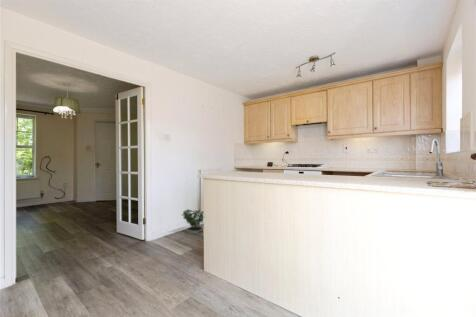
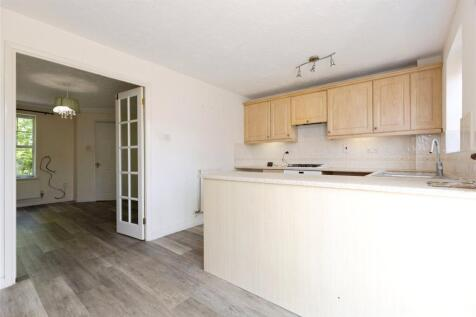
- potted plant [181,206,204,235]
